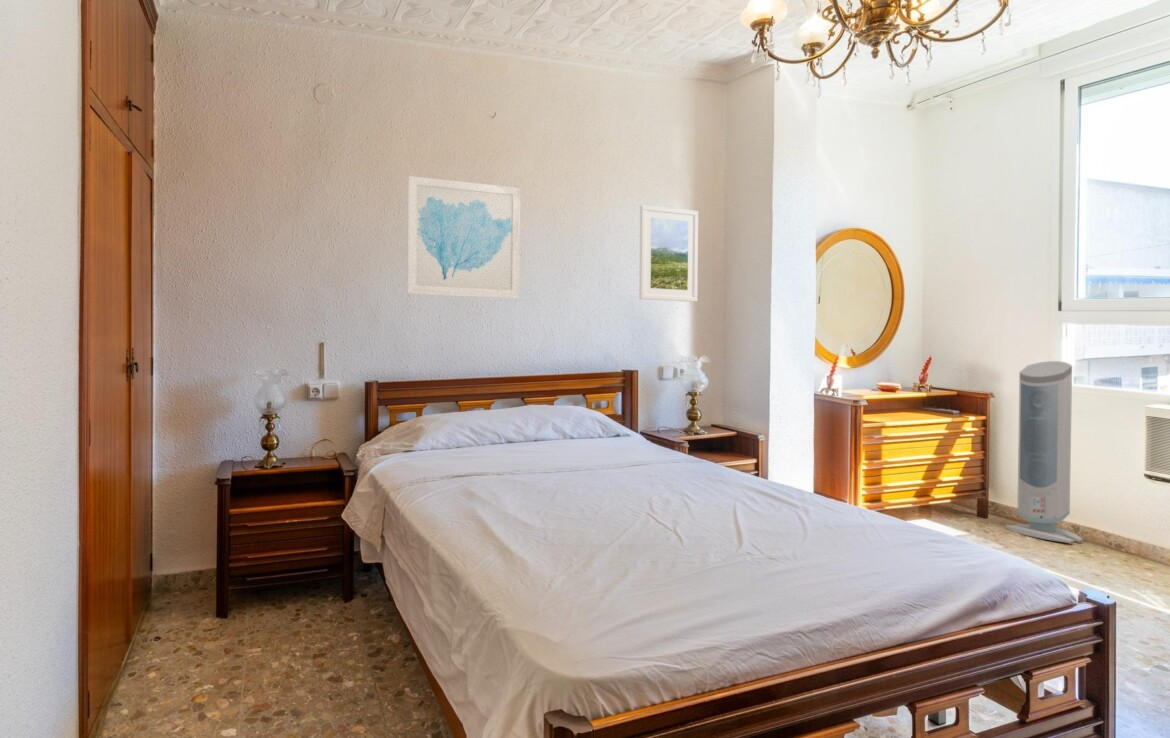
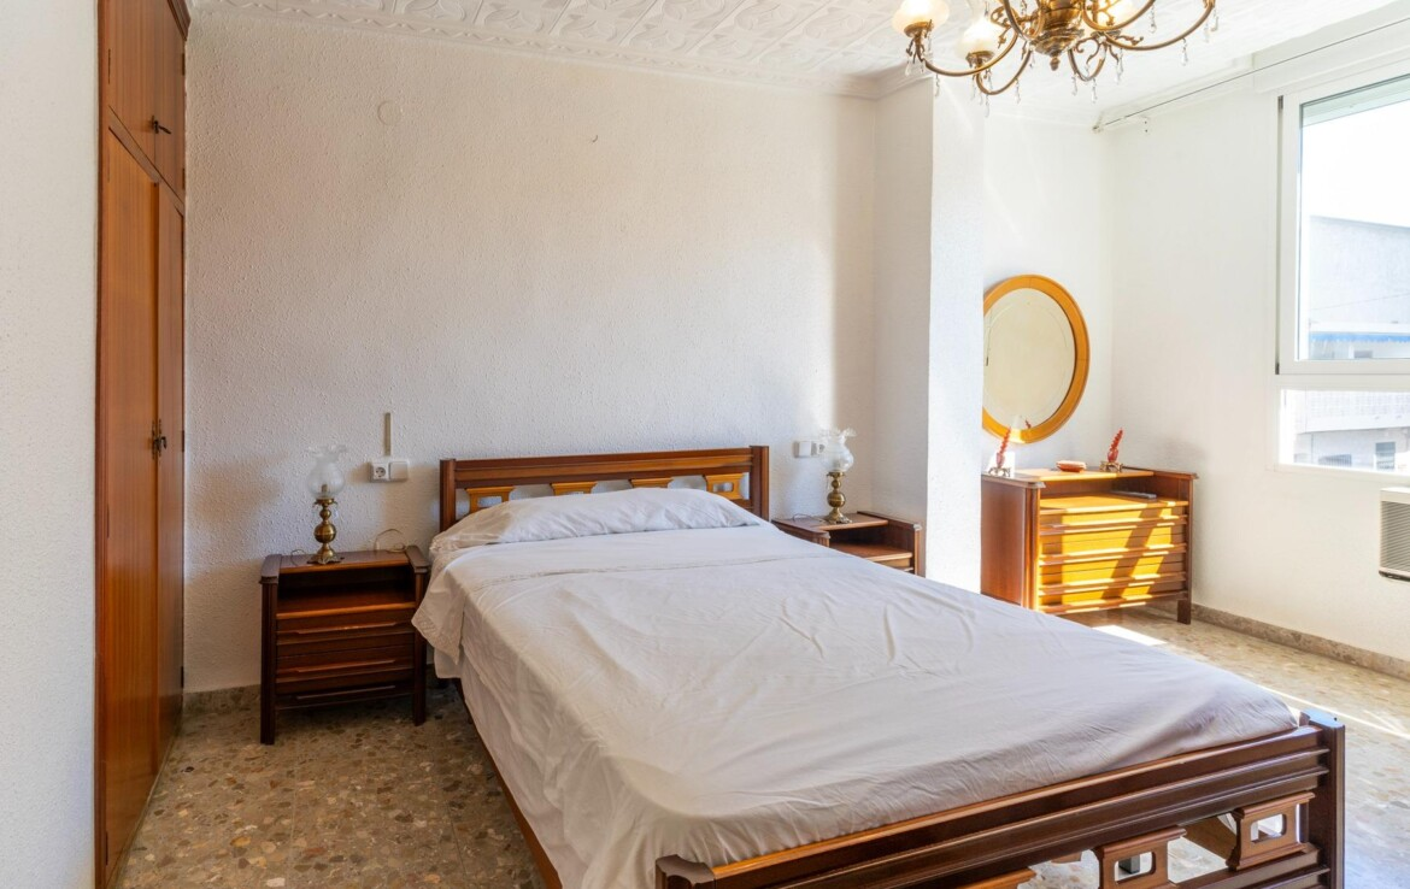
- wall art [407,175,522,300]
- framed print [638,204,699,303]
- air purifier [1004,360,1084,544]
